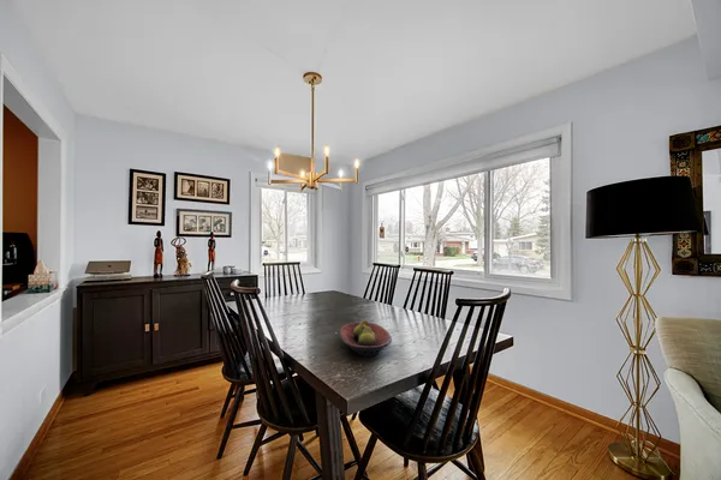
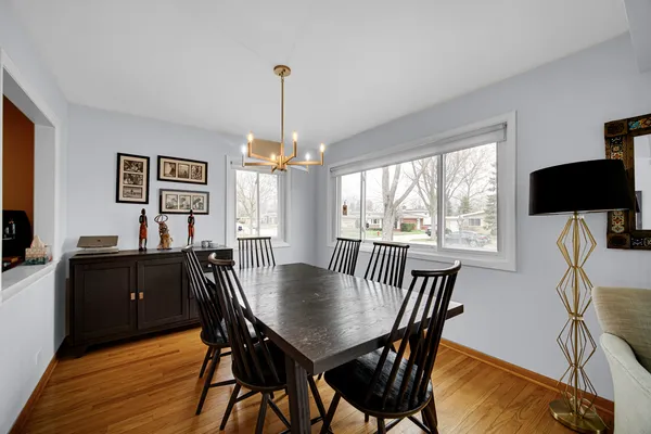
- fruit bowl [339,319,393,358]
